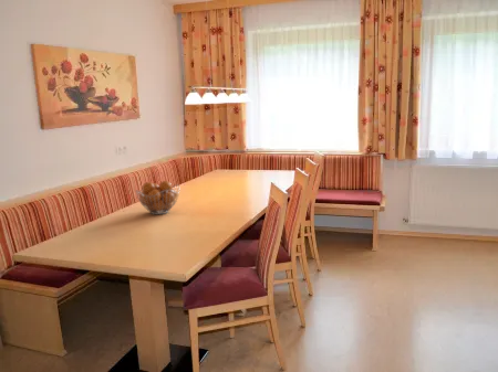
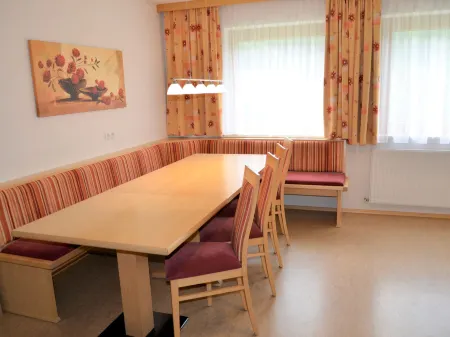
- fruit basket [135,180,180,215]
